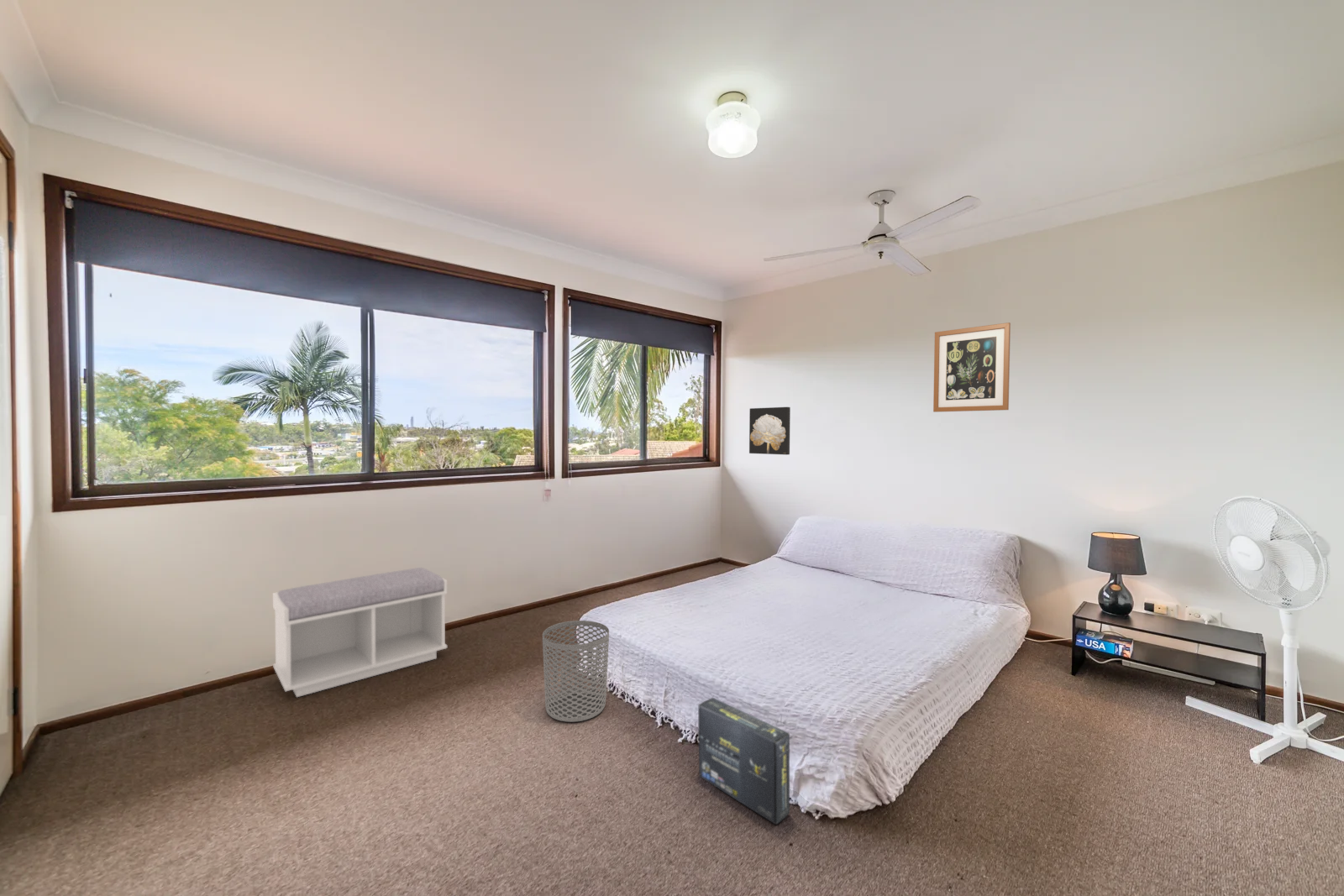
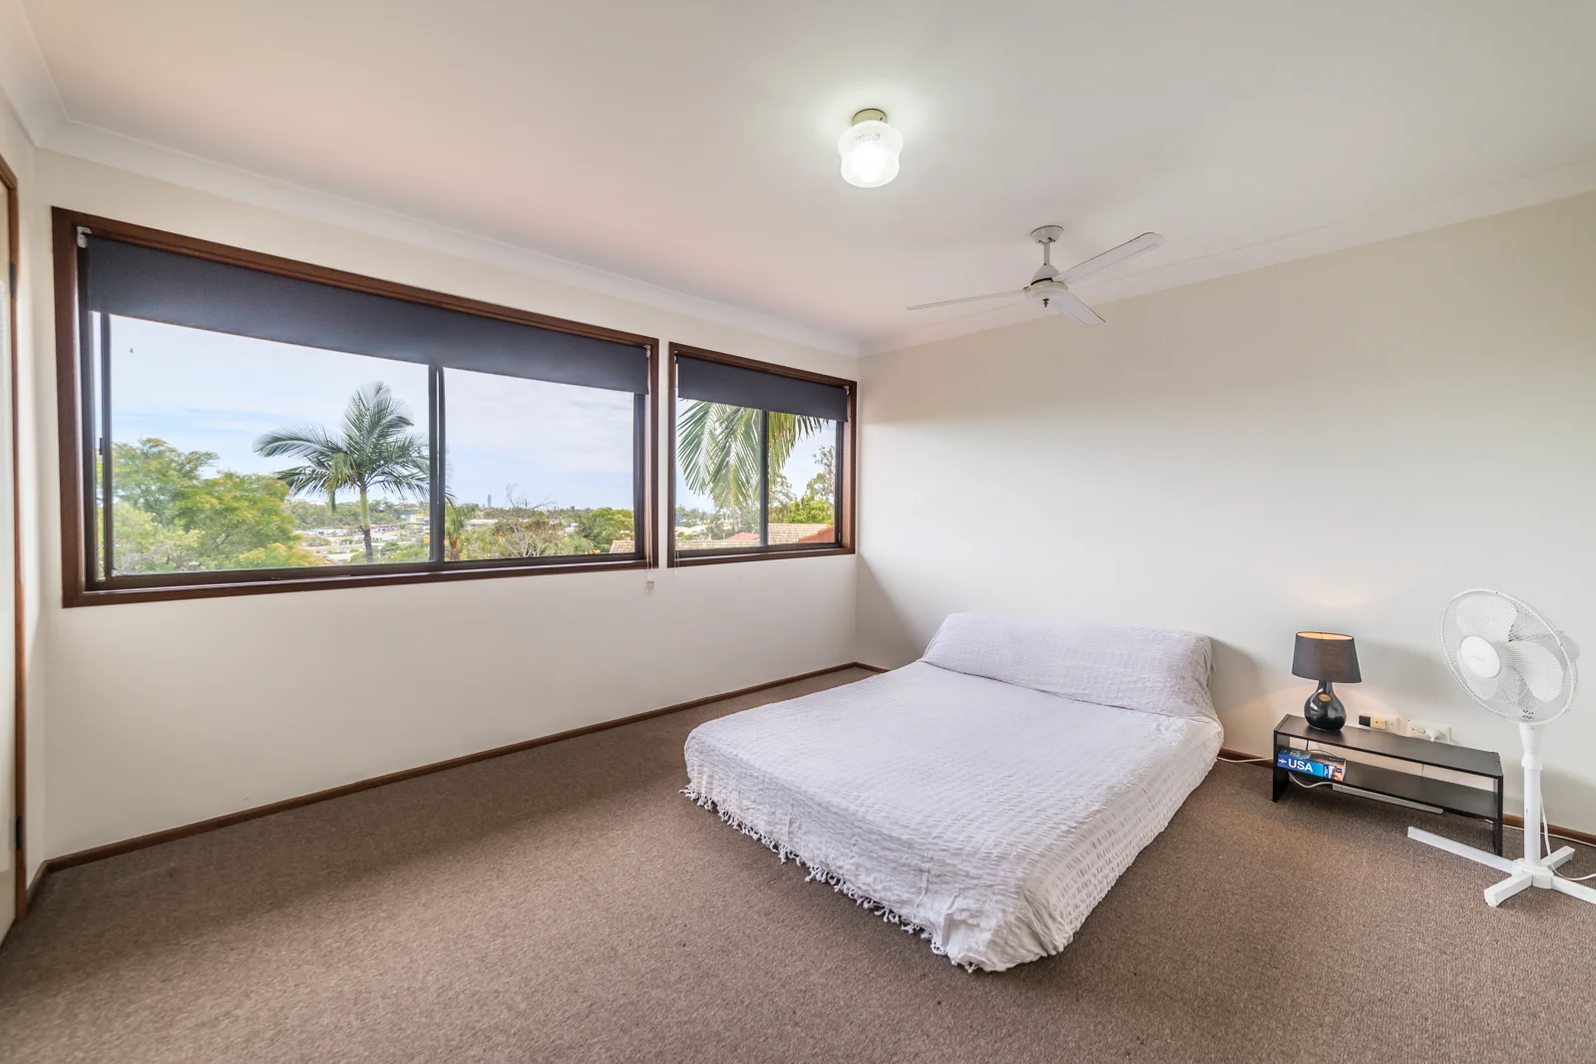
- bench [272,567,448,698]
- wall art [748,406,791,456]
- waste bin [542,620,610,723]
- wall art [932,322,1011,413]
- box [697,697,790,825]
